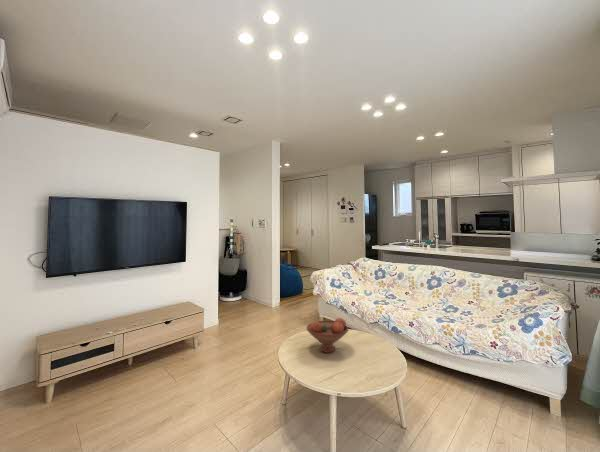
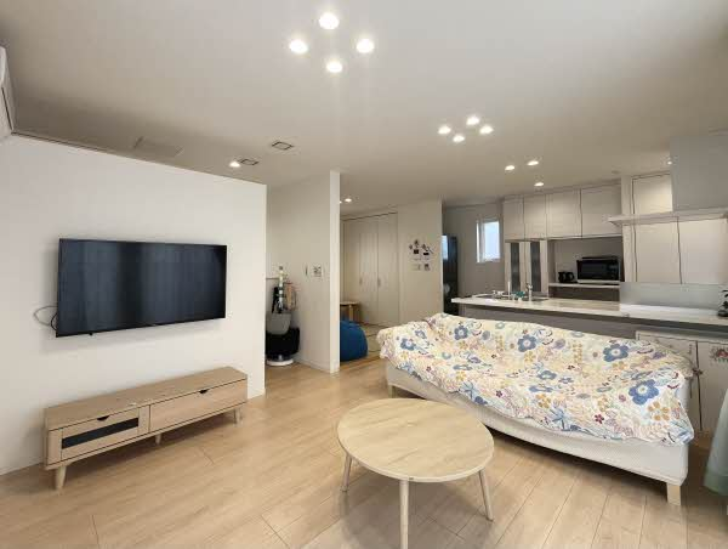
- fruit bowl [305,317,350,354]
